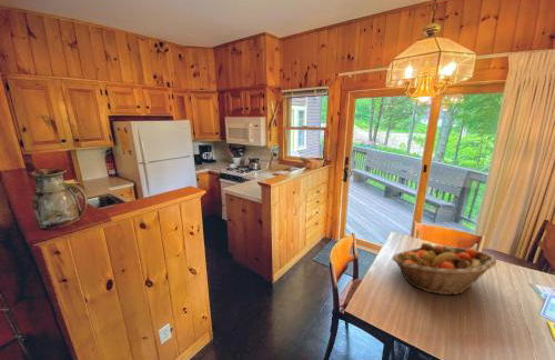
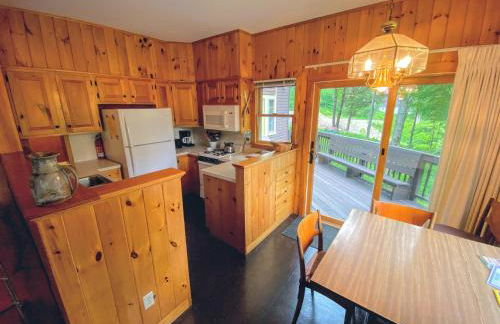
- fruit basket [392,242,497,296]
